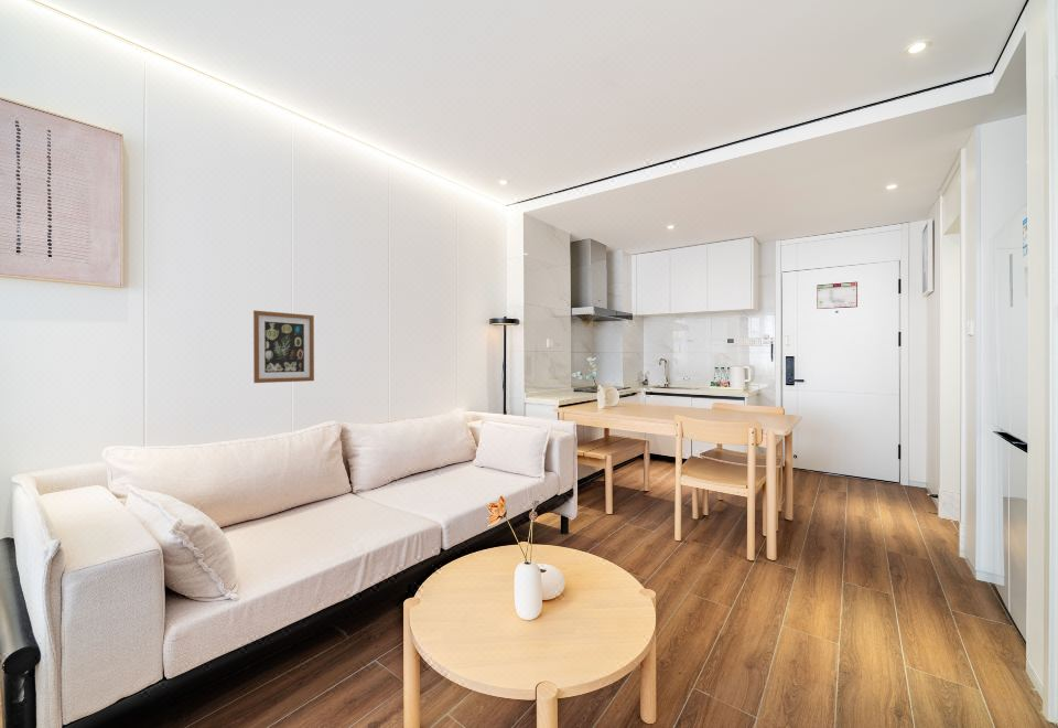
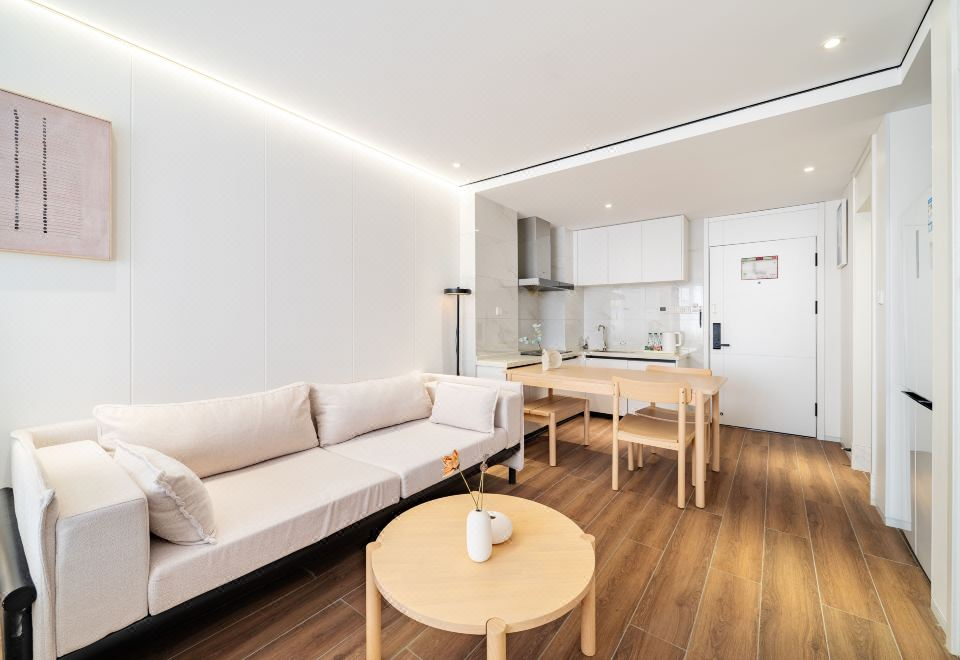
- wall art [252,310,315,384]
